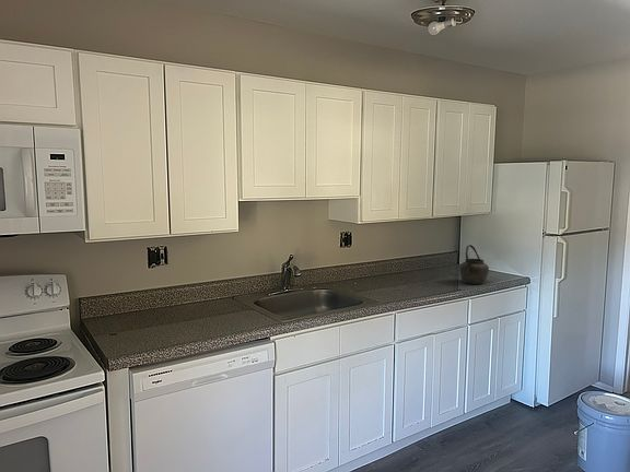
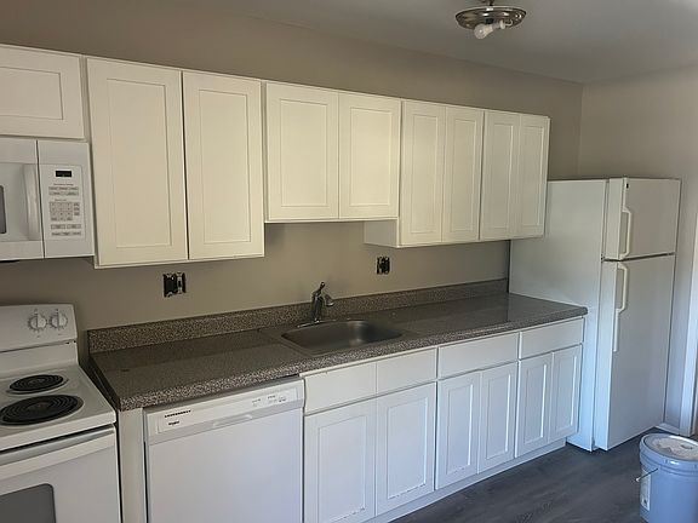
- kettle [458,244,490,285]
